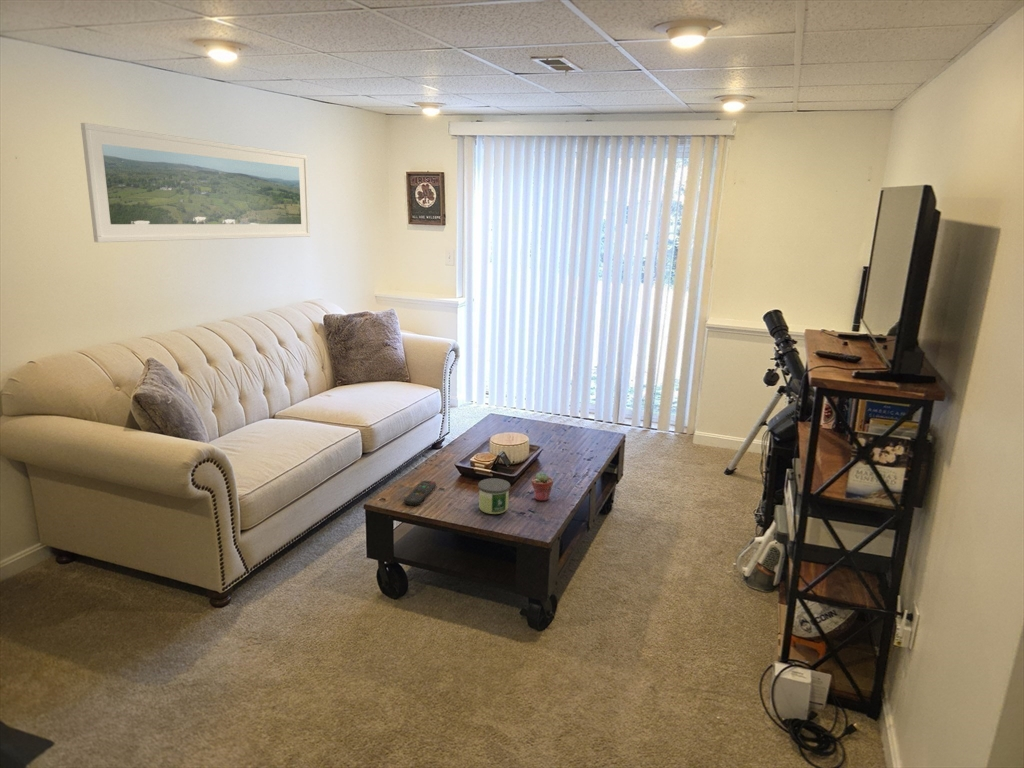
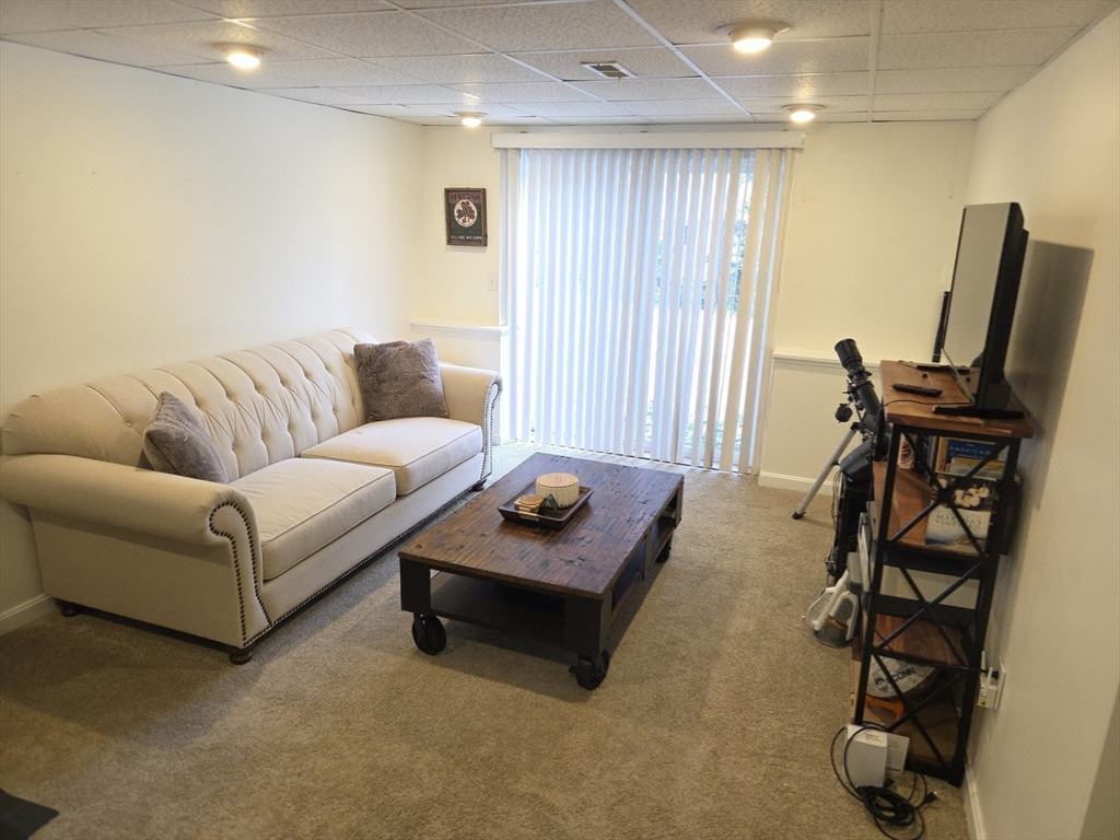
- remote control [403,480,437,506]
- candle [477,477,511,515]
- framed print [80,122,311,243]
- potted succulent [531,471,554,502]
